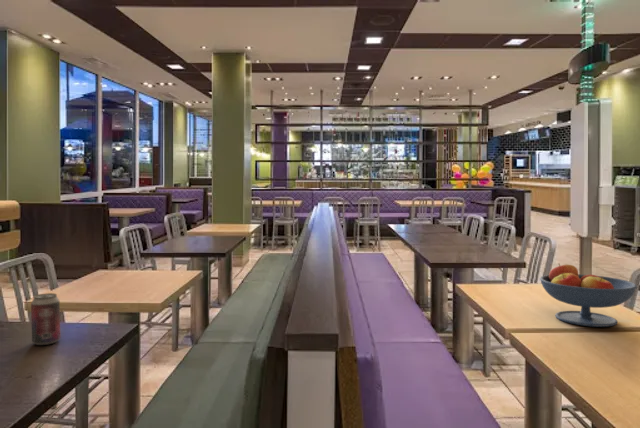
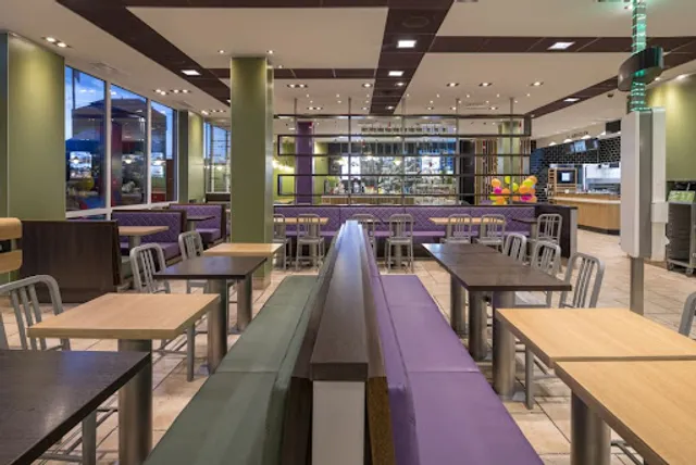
- beverage can [30,292,61,346]
- fruit bowl [539,262,638,328]
